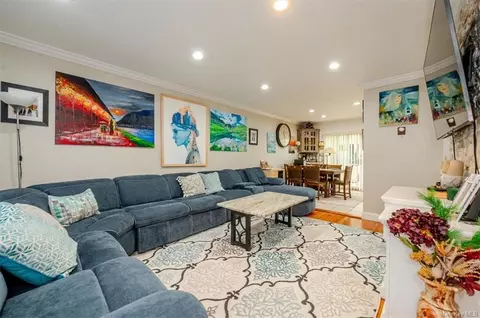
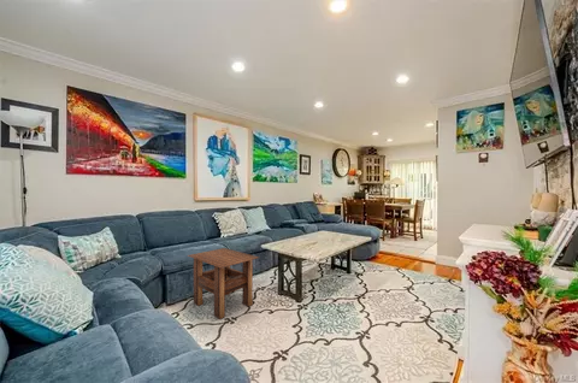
+ side table [187,247,260,320]
